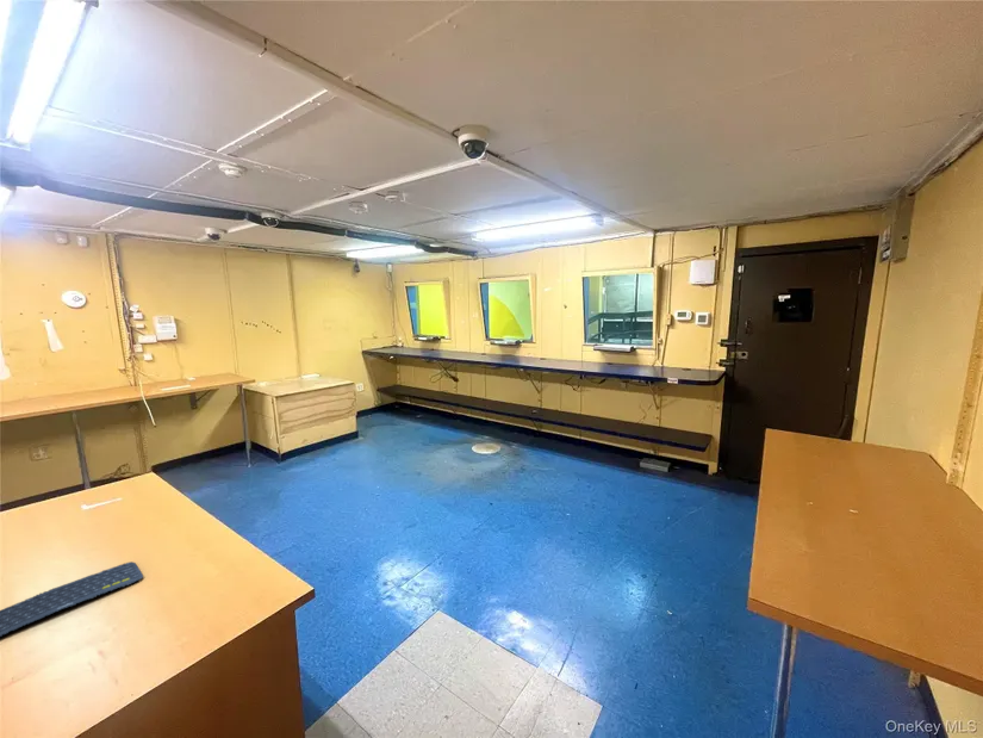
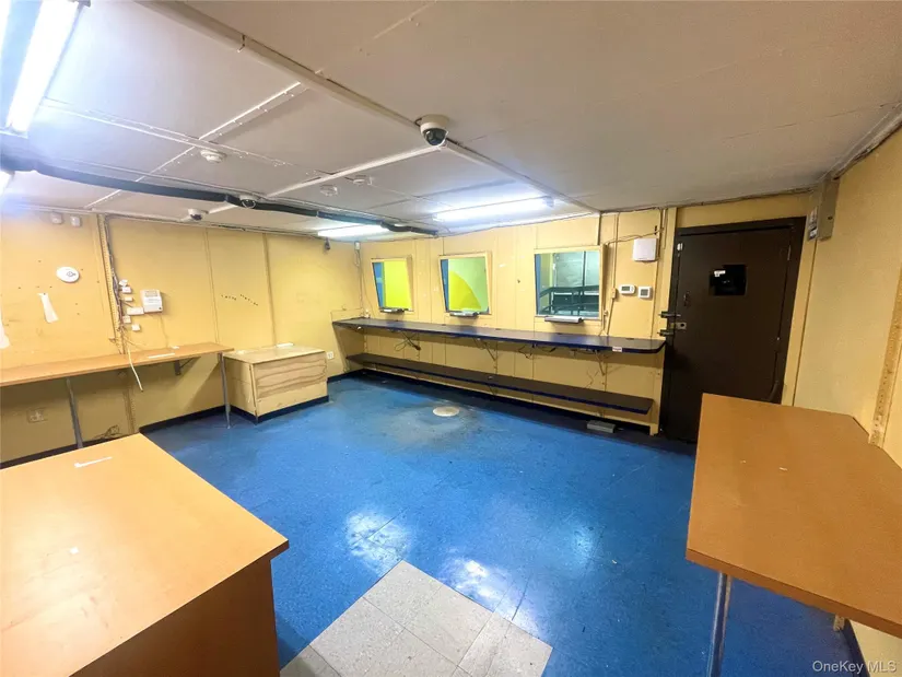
- keyboard [0,560,144,638]
